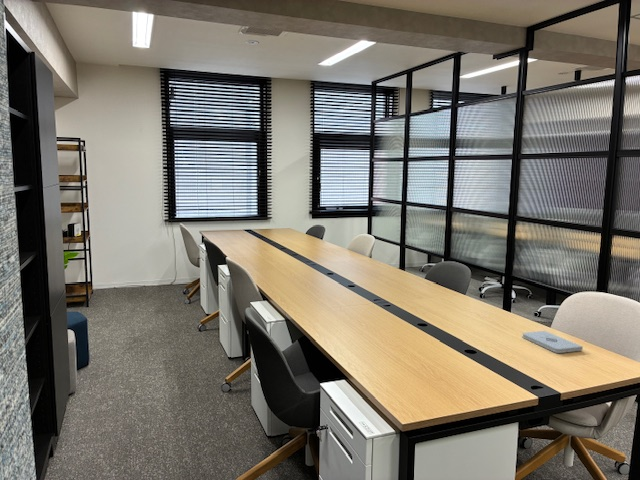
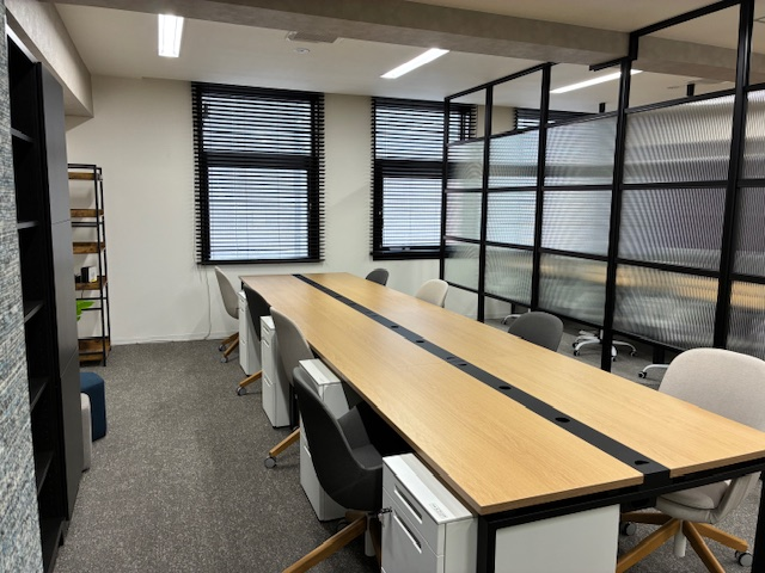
- notepad [521,330,584,354]
